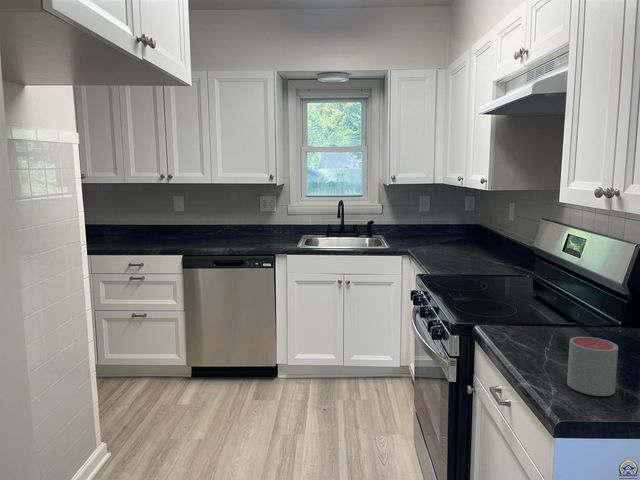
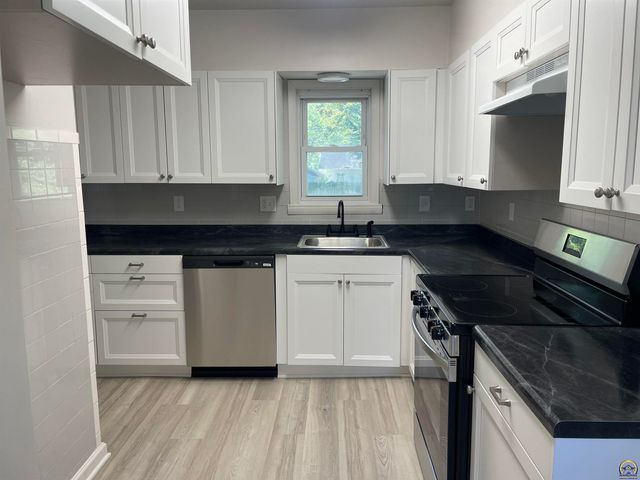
- mug [566,336,619,397]
